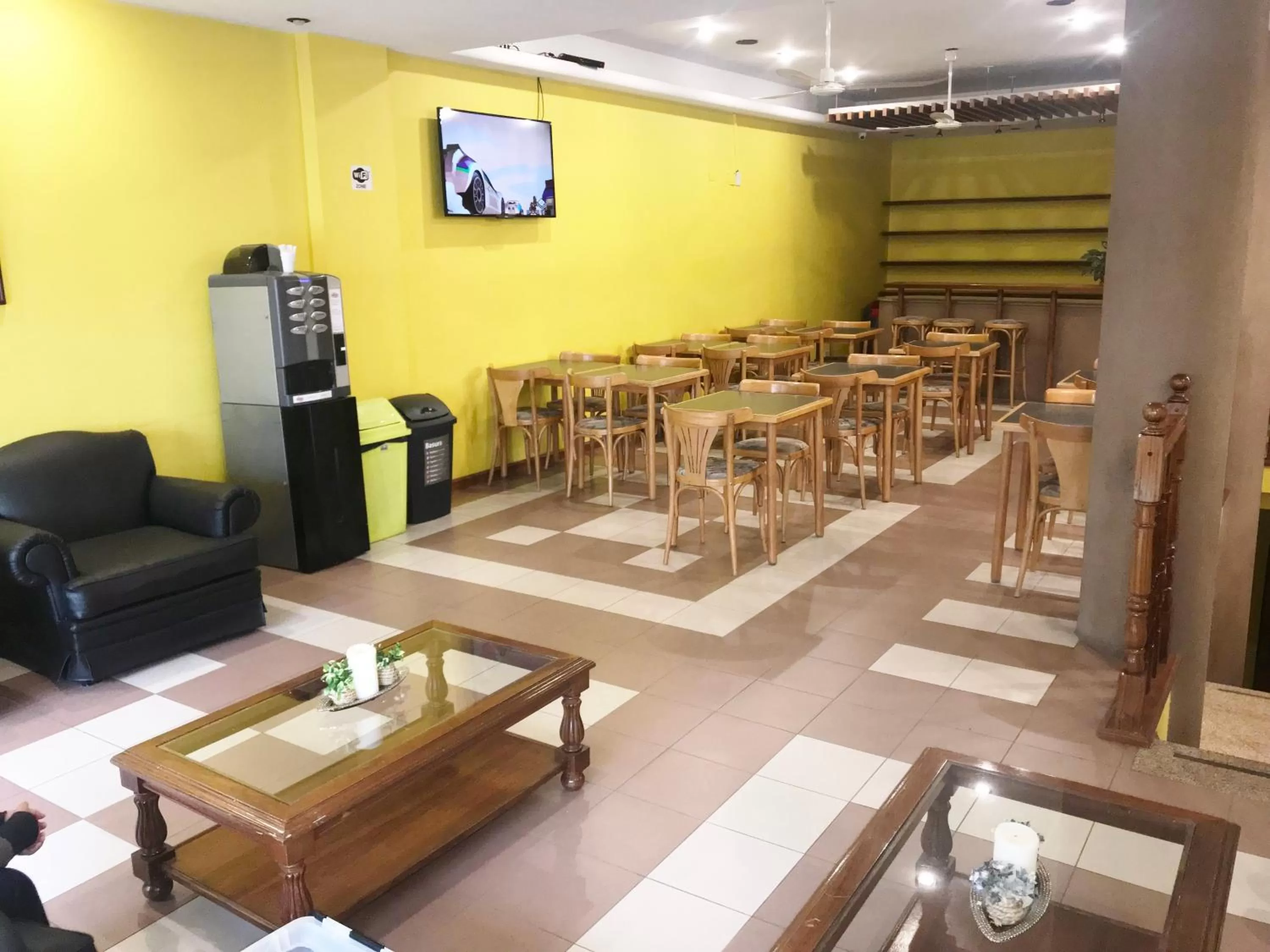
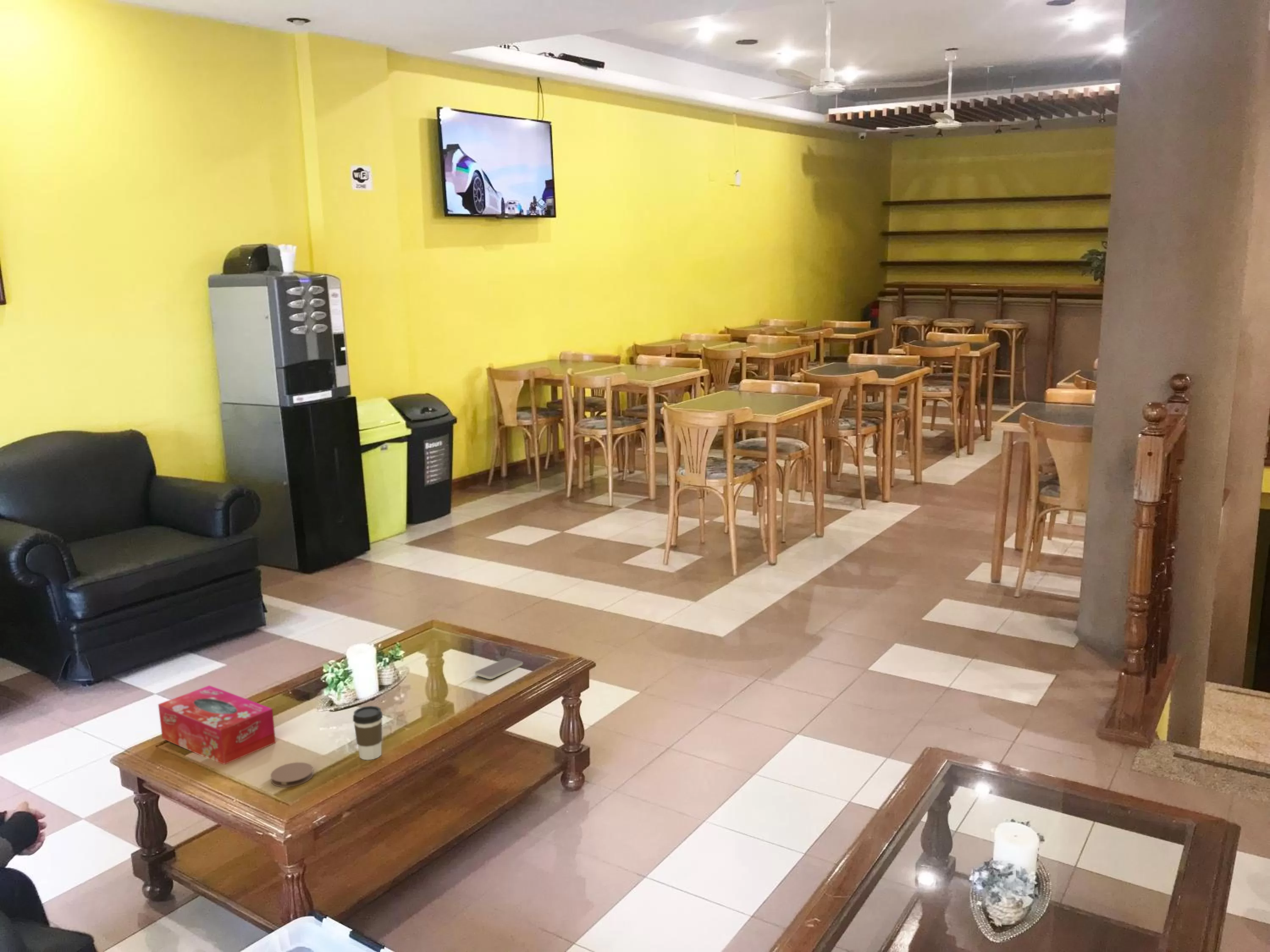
+ coaster [270,762,314,787]
+ coffee cup [353,705,383,760]
+ smartphone [475,658,523,680]
+ tissue box [158,685,276,765]
